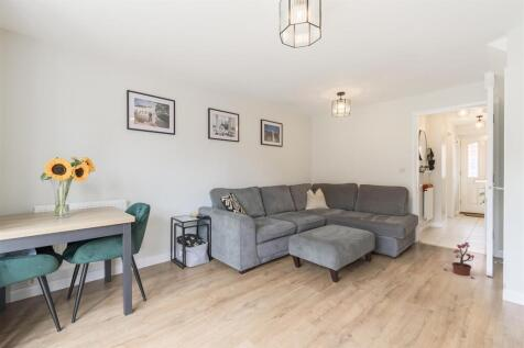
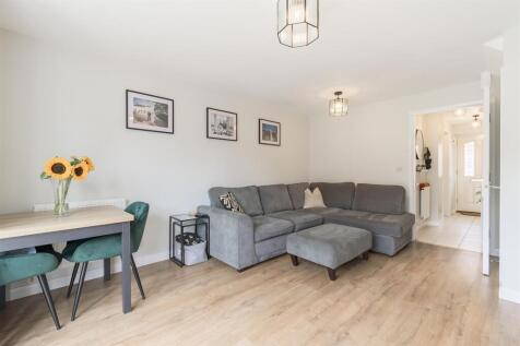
- potted plant [443,242,476,280]
